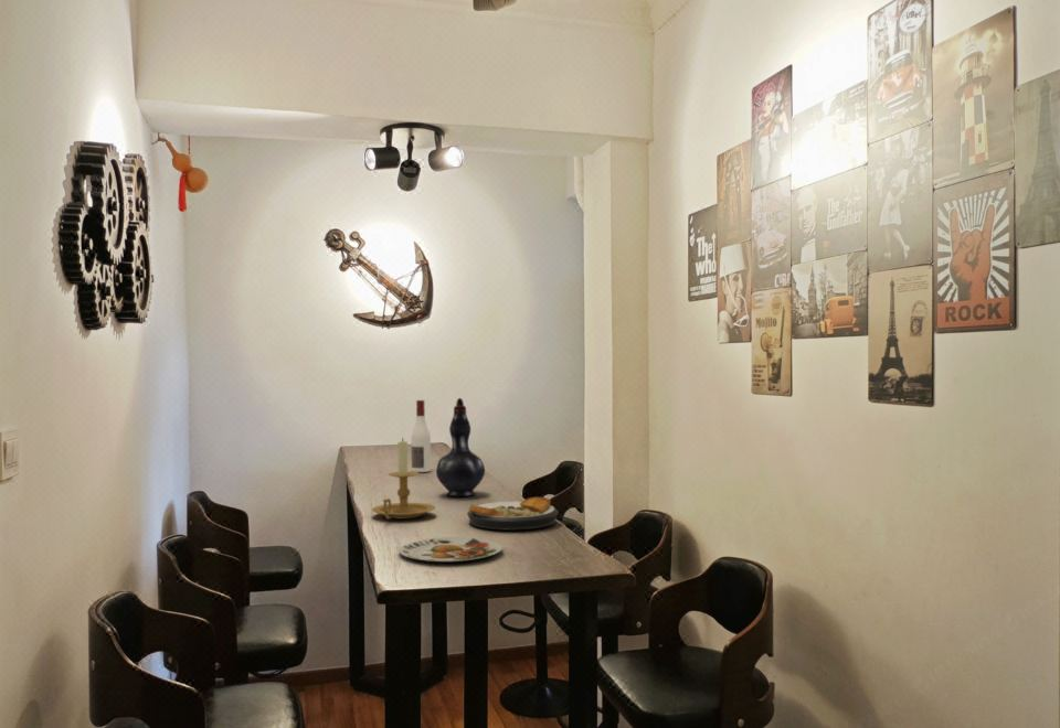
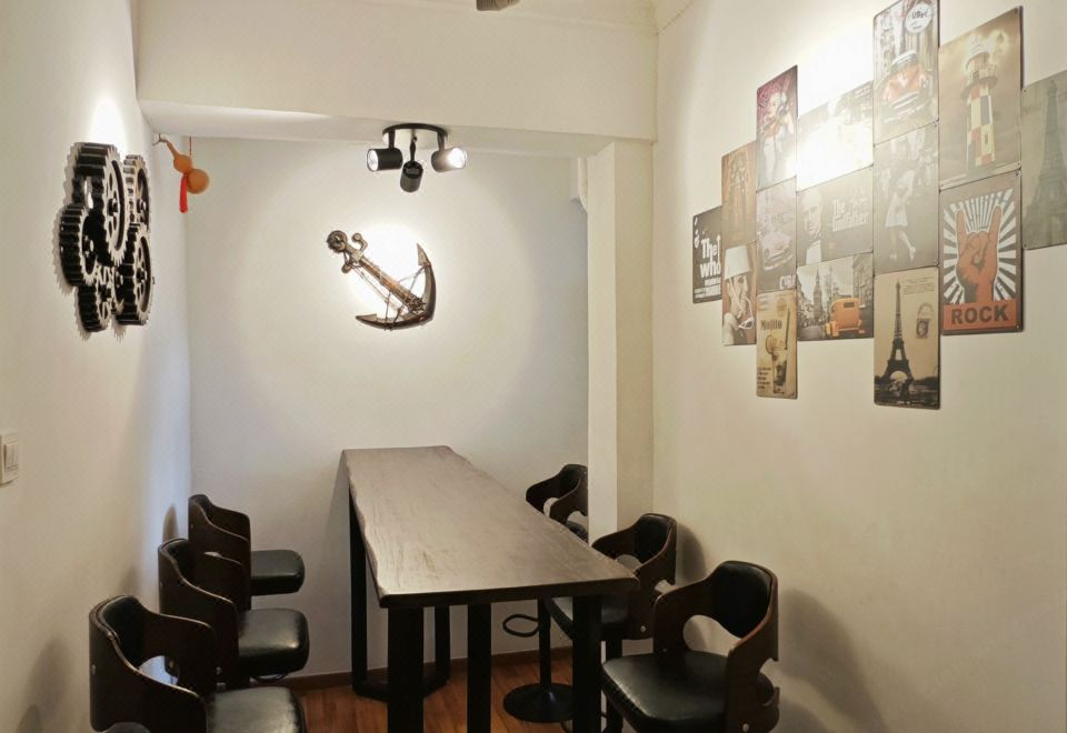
- plate [466,496,560,531]
- decorative vase [435,397,486,497]
- alcohol [411,399,432,473]
- plate [398,536,504,563]
- candle holder [371,437,436,520]
